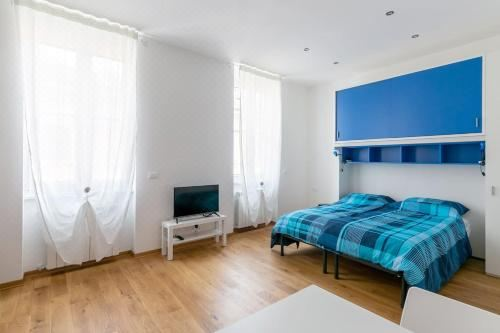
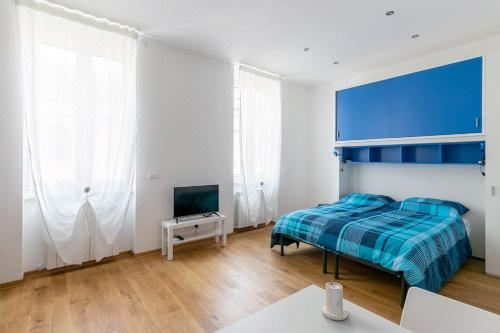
+ candle [321,279,349,321]
